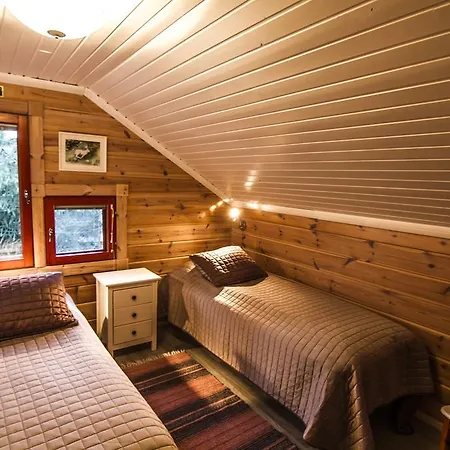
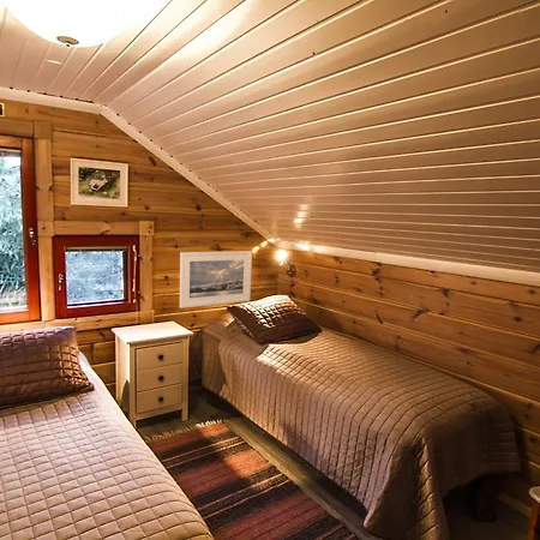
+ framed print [179,250,253,310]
